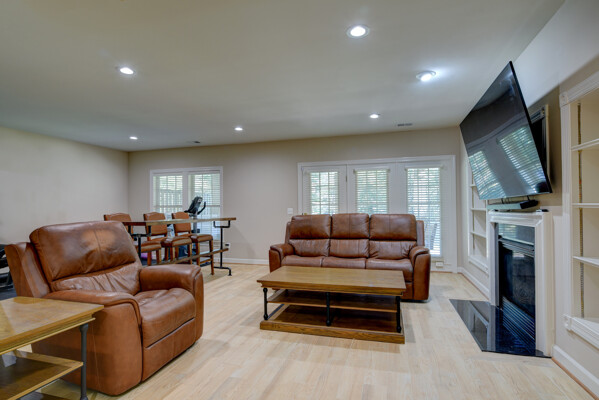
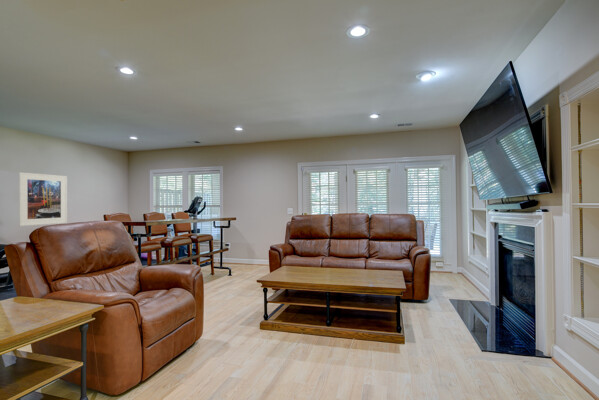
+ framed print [18,171,68,227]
